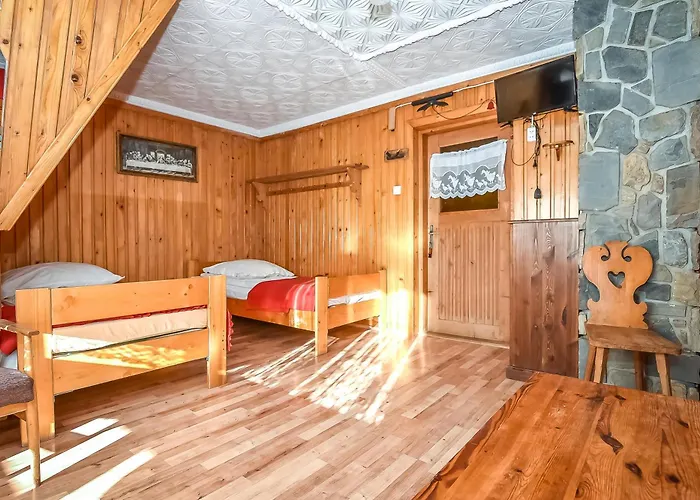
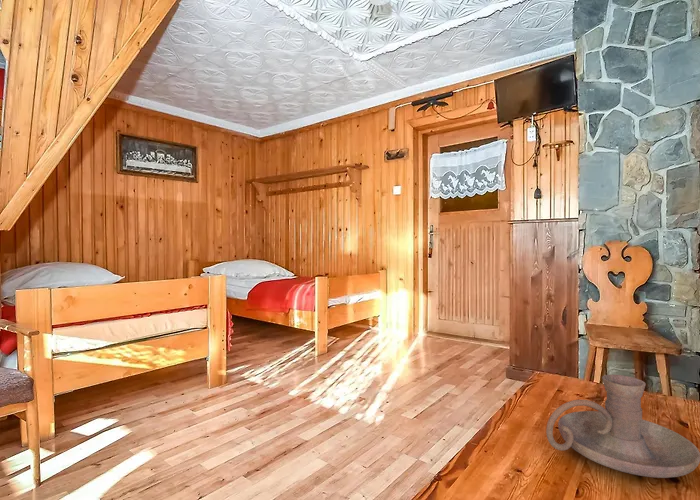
+ candle holder [545,374,700,479]
